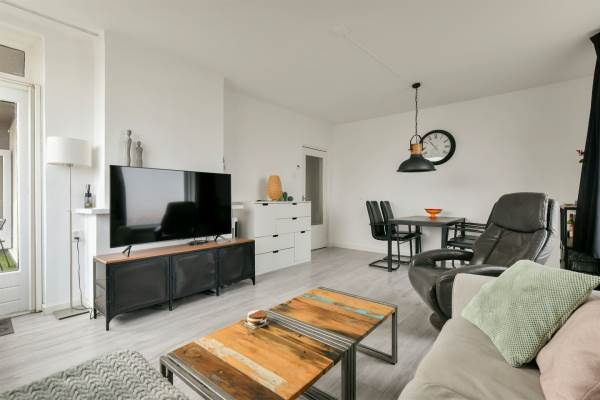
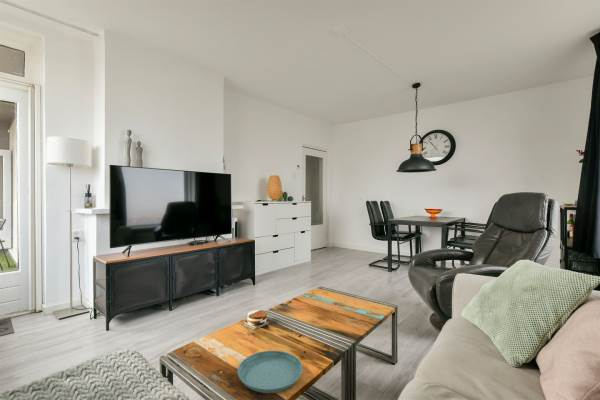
+ saucer [237,350,304,394]
